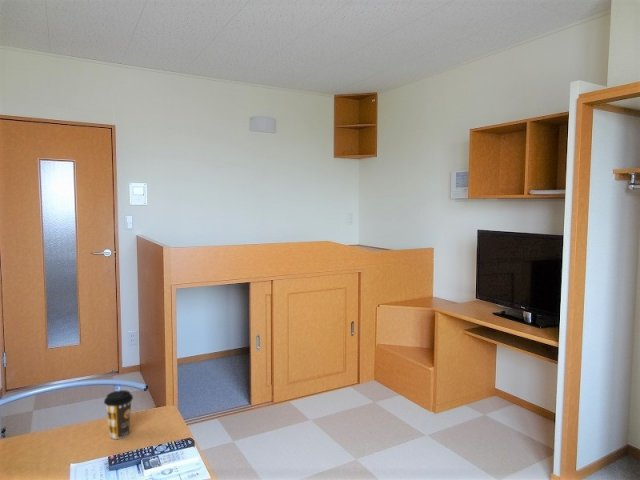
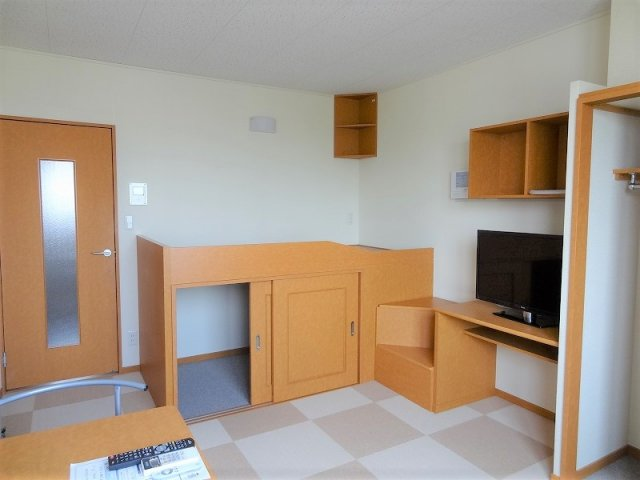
- coffee cup [103,389,134,440]
